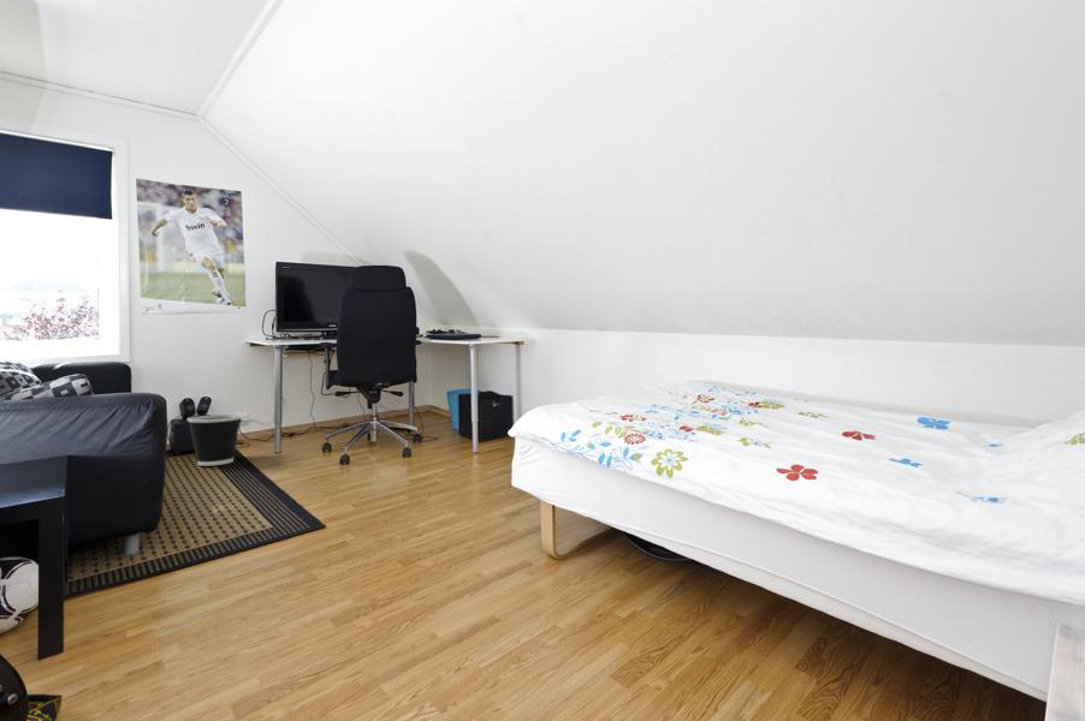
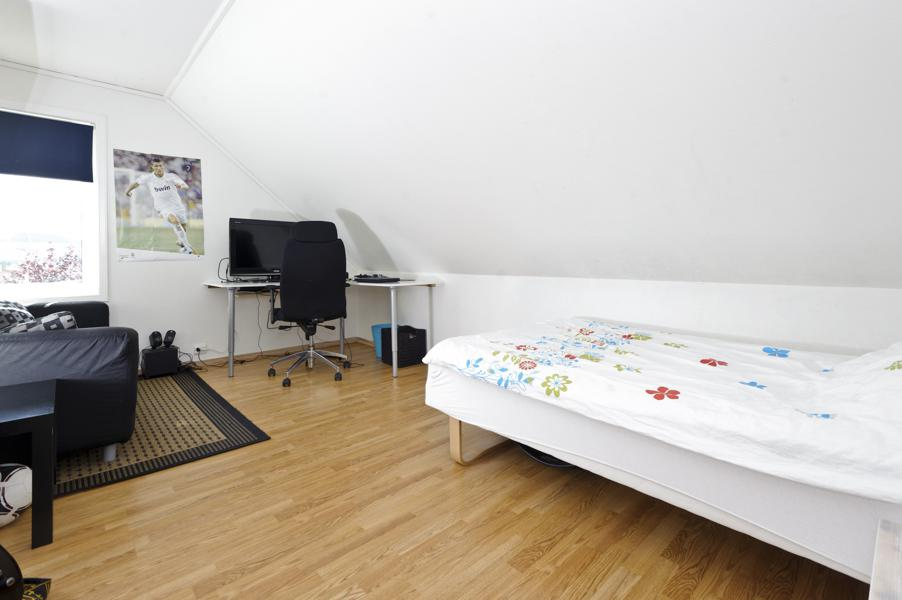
- wastebasket [186,413,243,466]
